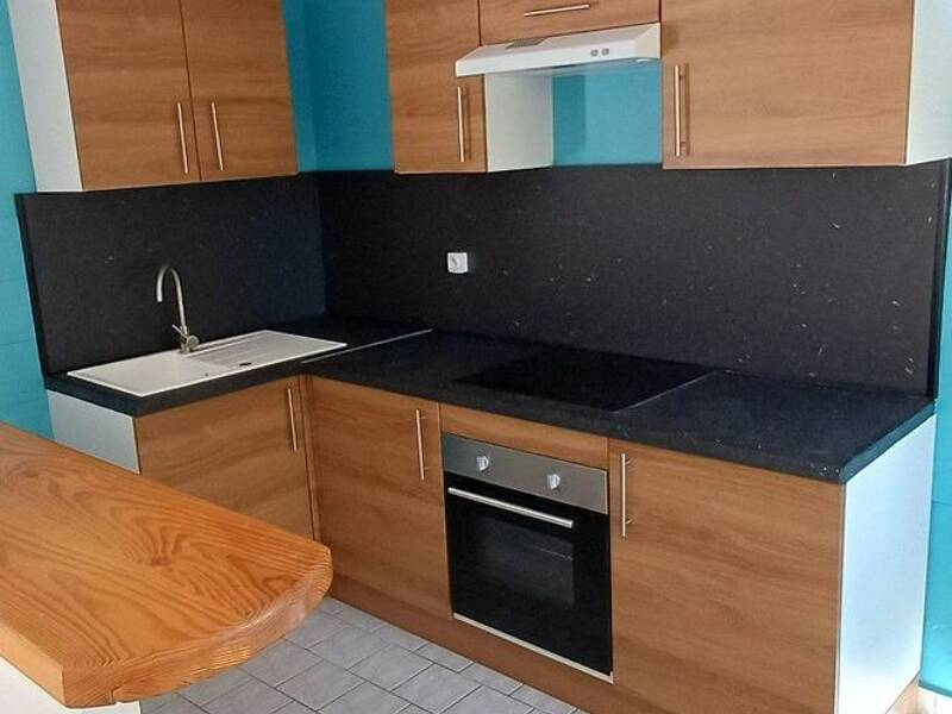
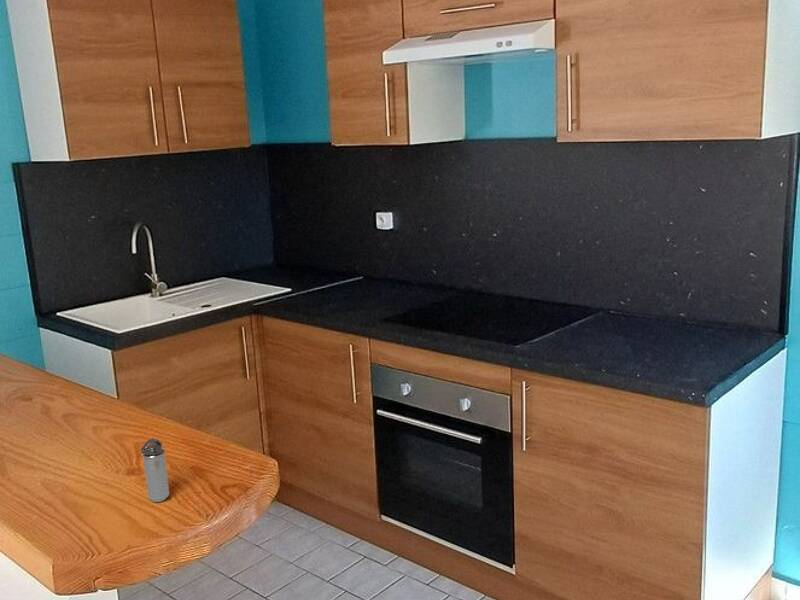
+ shaker [140,437,170,503]
